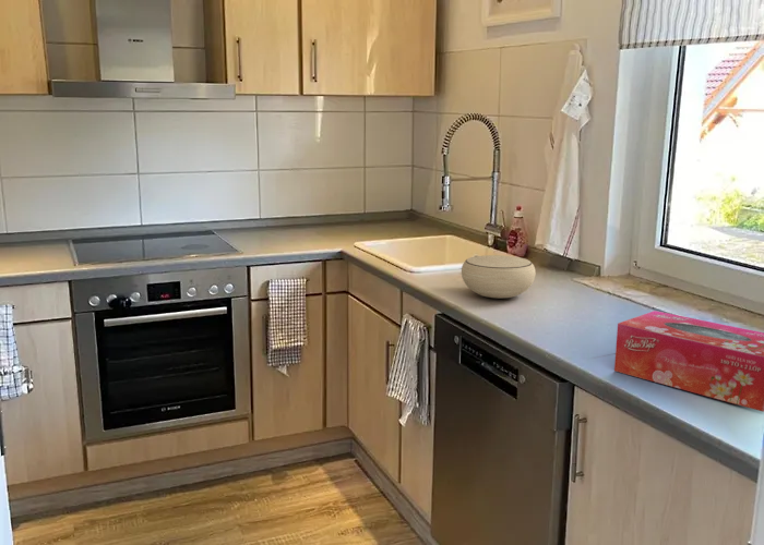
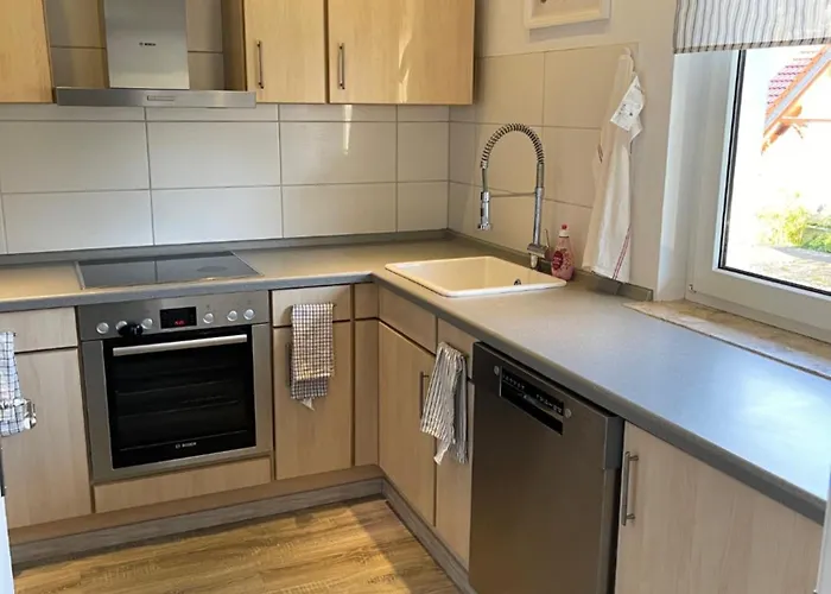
- tissue box [613,310,764,413]
- bowl [461,254,537,300]
